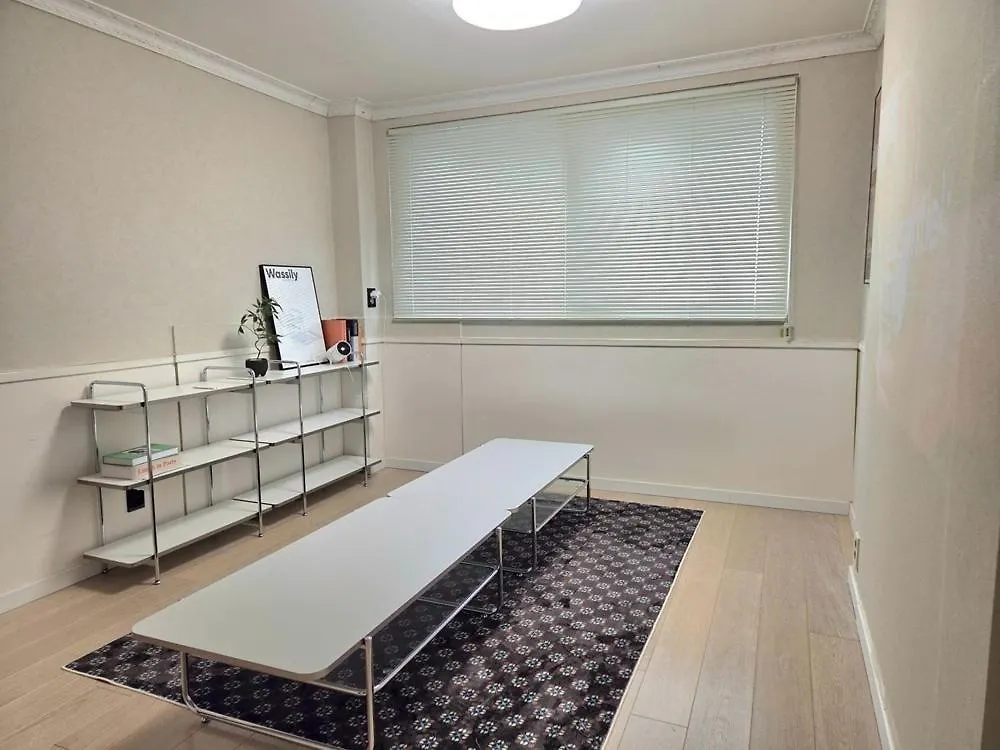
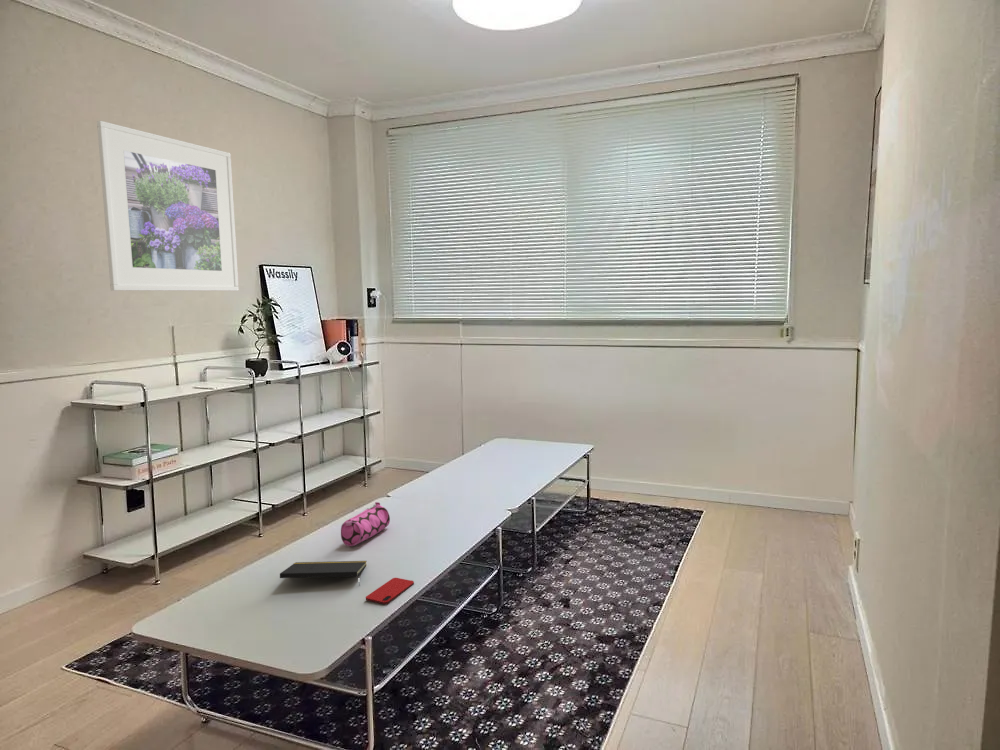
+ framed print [96,120,240,292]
+ pencil case [340,501,391,547]
+ smartphone [365,577,415,605]
+ notepad [279,560,368,586]
